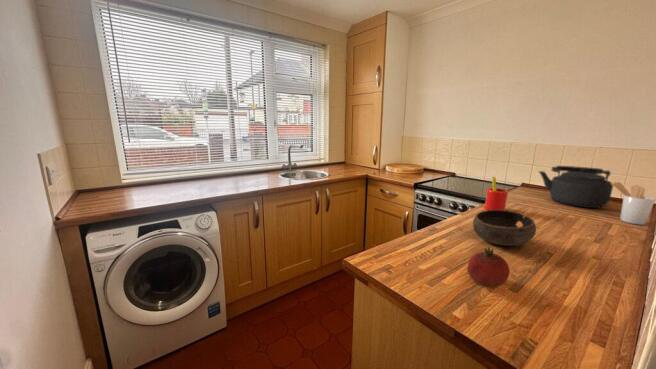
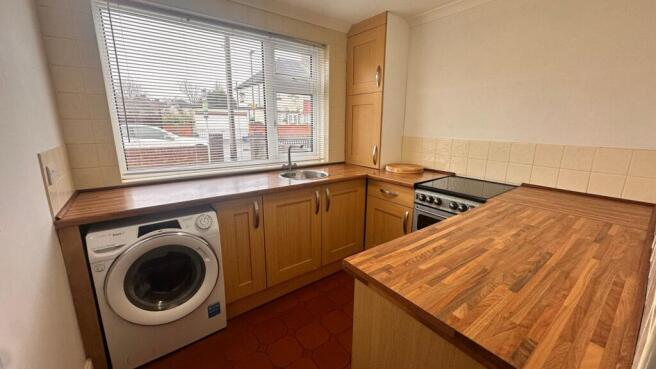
- bowl [472,210,537,247]
- straw [484,176,509,211]
- fruit [466,246,511,287]
- utensil holder [611,181,656,226]
- kettle [538,165,614,209]
